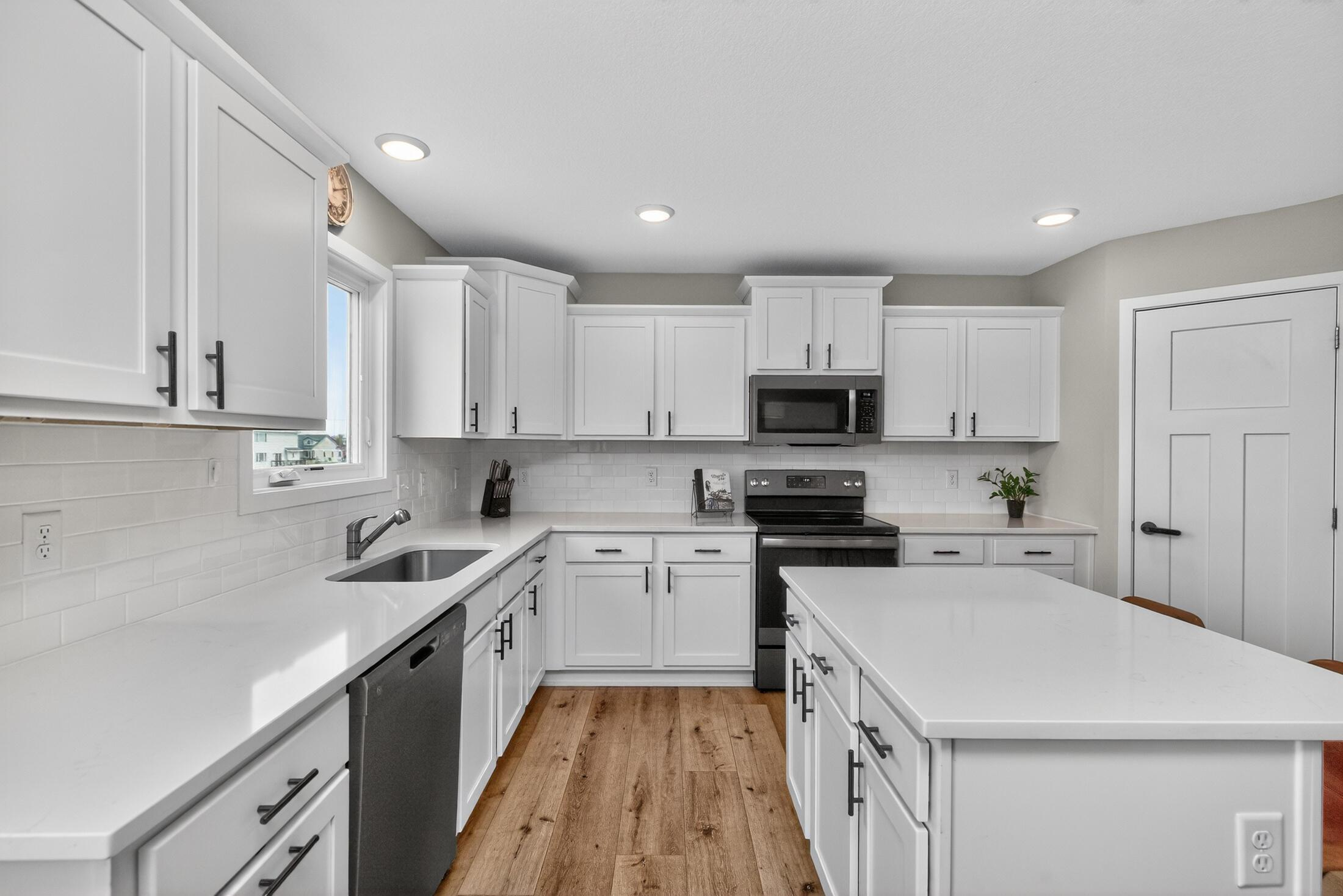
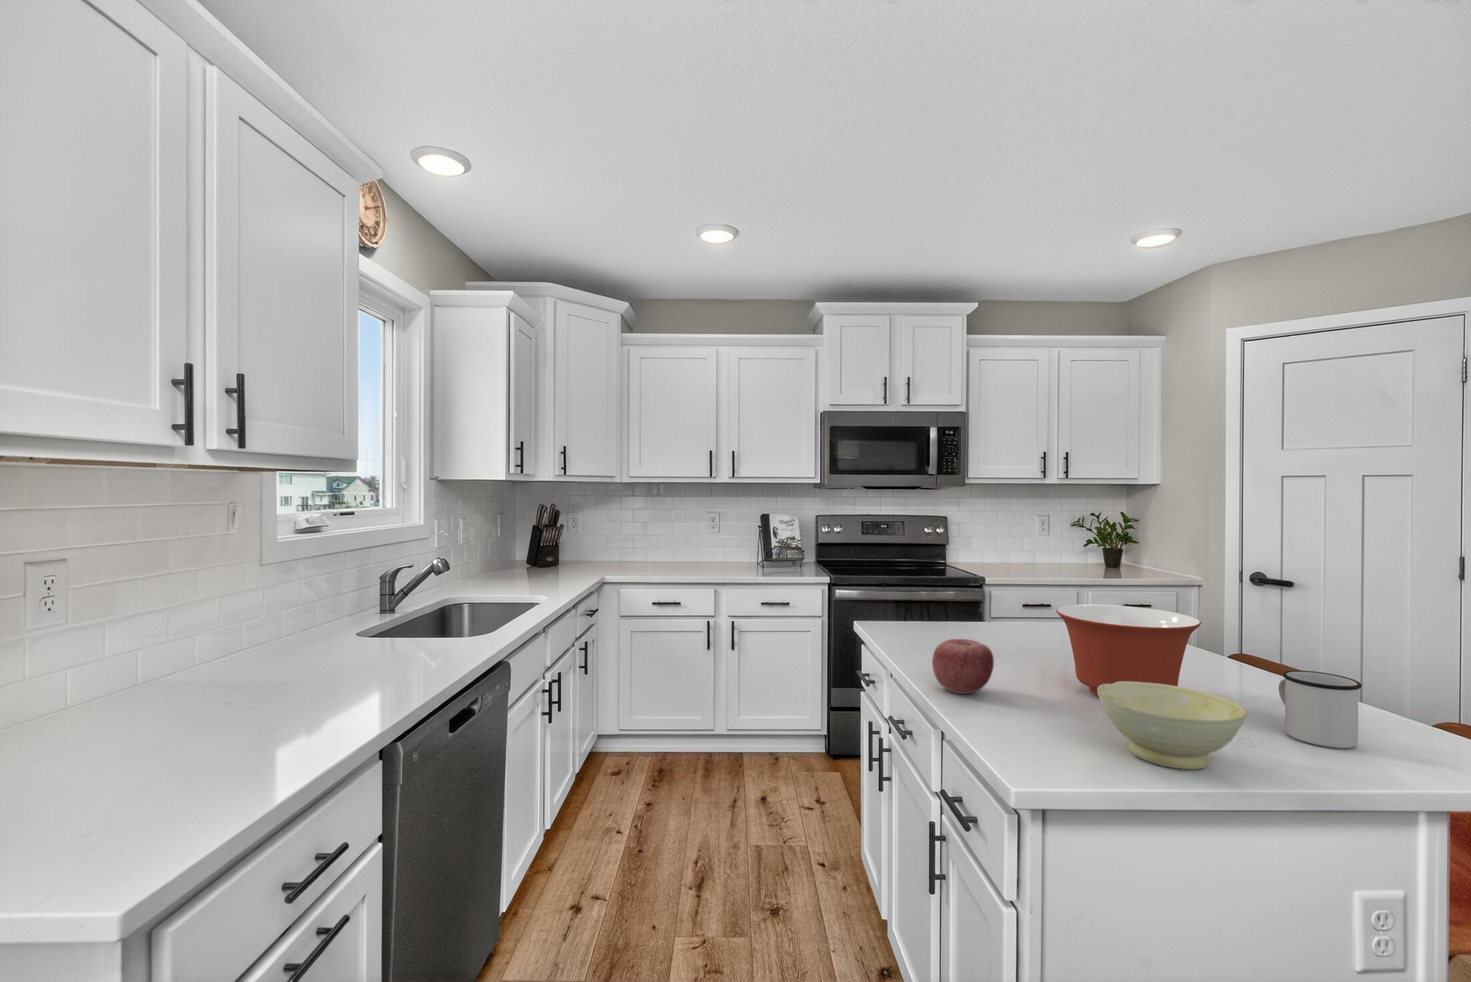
+ bowl [1097,682,1249,770]
+ apple [931,638,995,695]
+ mug [1278,670,1361,750]
+ mixing bowl [1056,604,1203,697]
